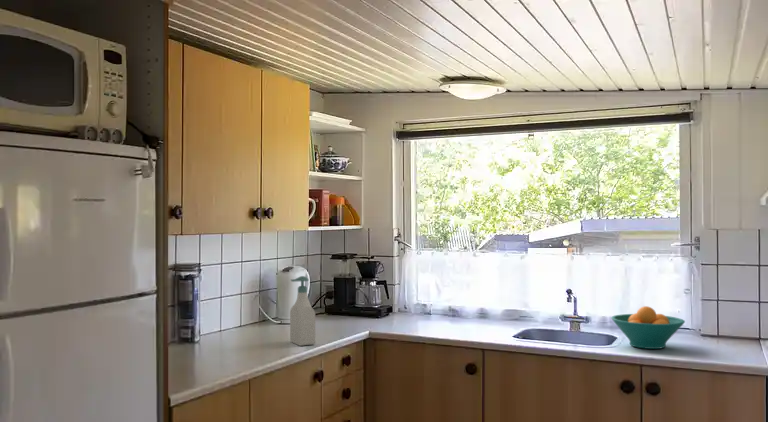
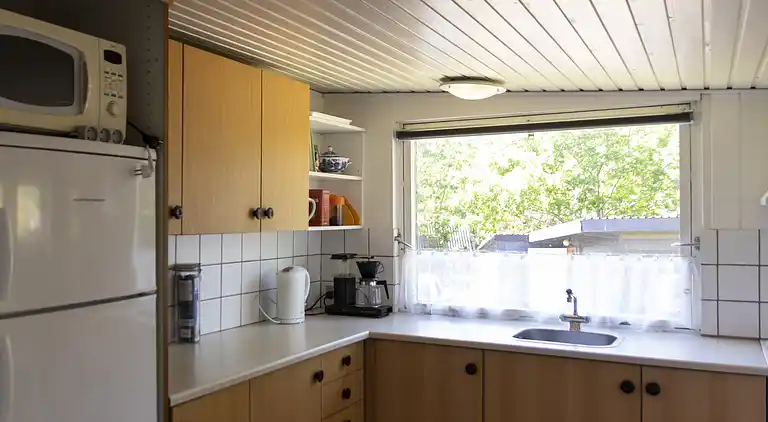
- soap bottle [289,275,316,347]
- fruit bowl [610,305,686,350]
